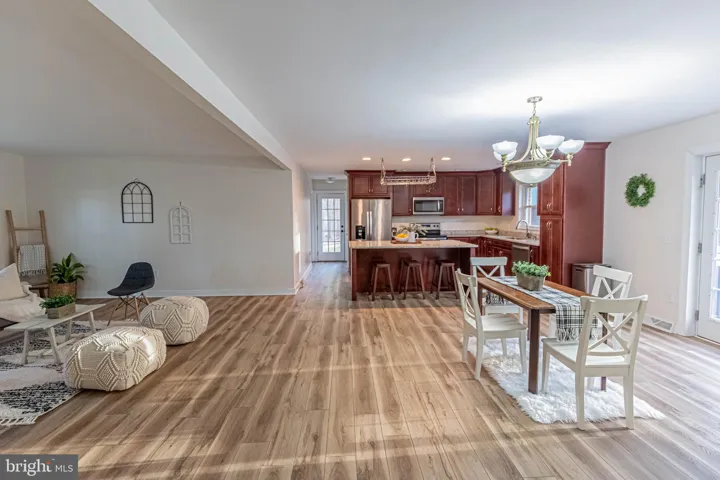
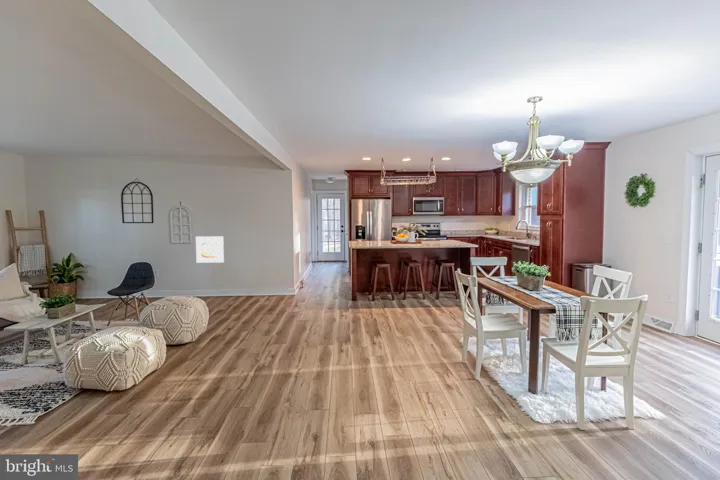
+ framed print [195,235,225,264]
